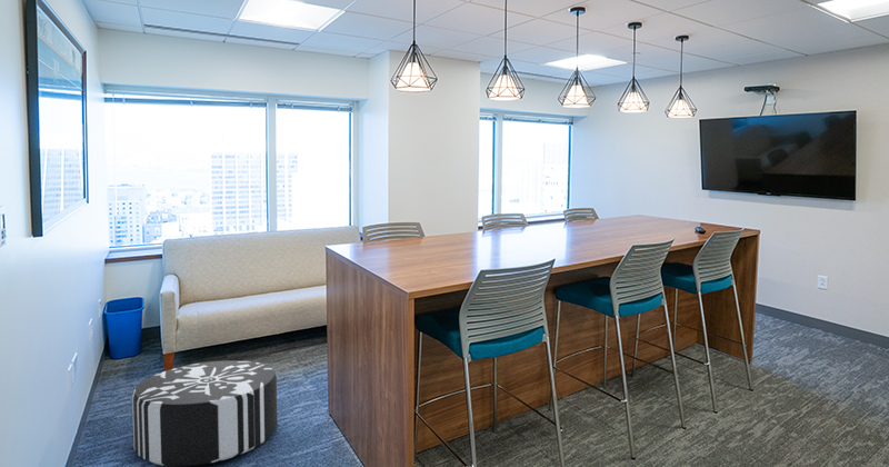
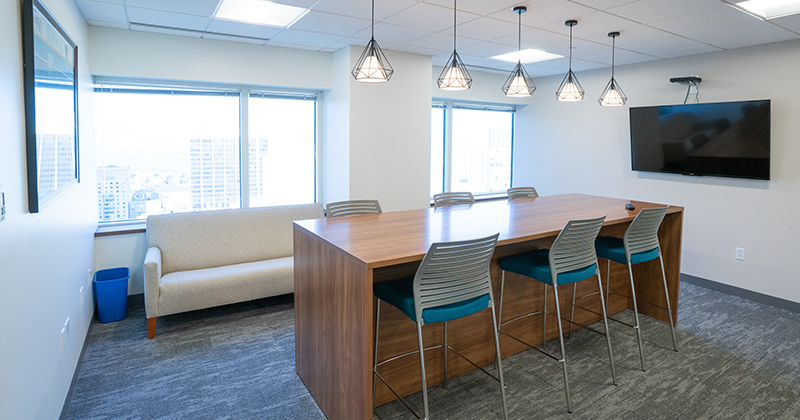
- pouf [131,359,278,467]
